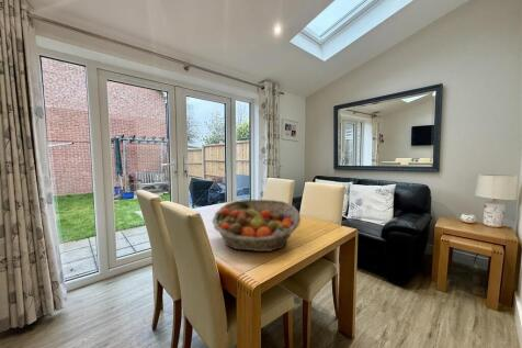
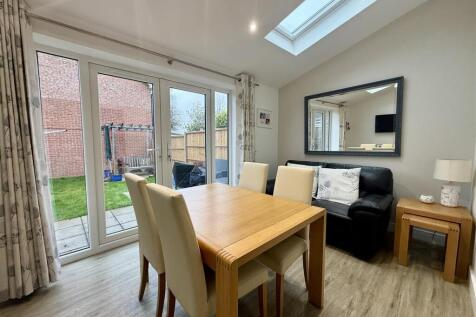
- fruit basket [211,199,302,252]
